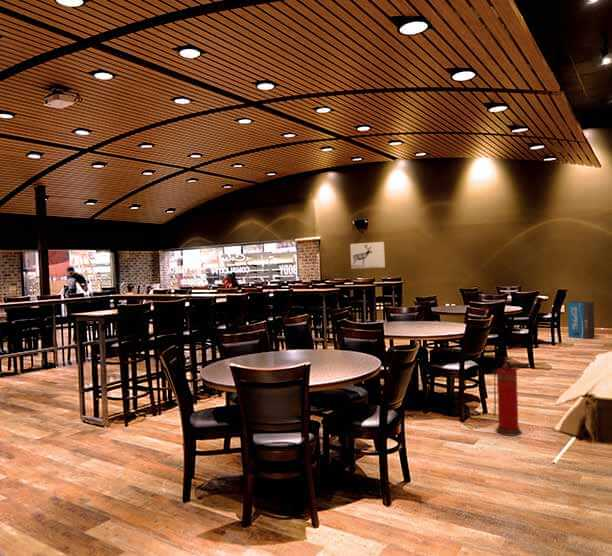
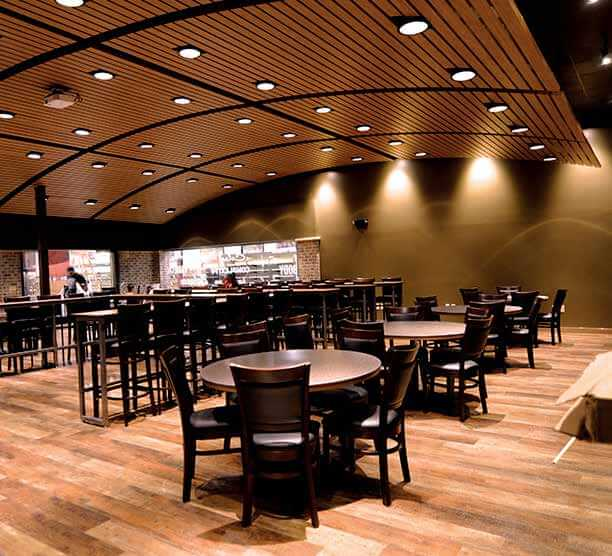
- fire extinguisher [492,356,523,437]
- air purifier [567,300,596,340]
- wall art [349,241,386,270]
